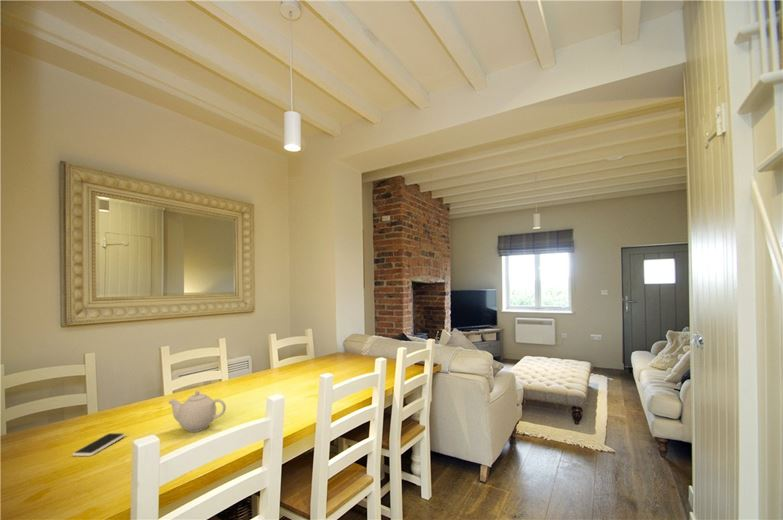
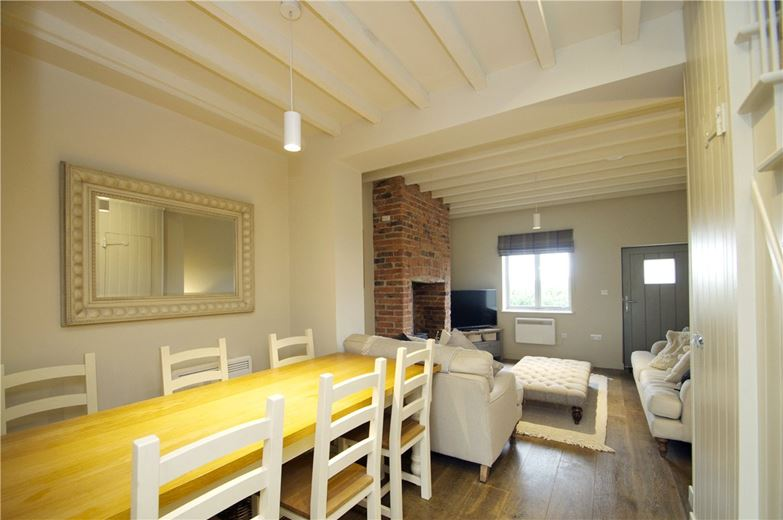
- smartphone [72,432,126,457]
- teapot [168,389,227,433]
